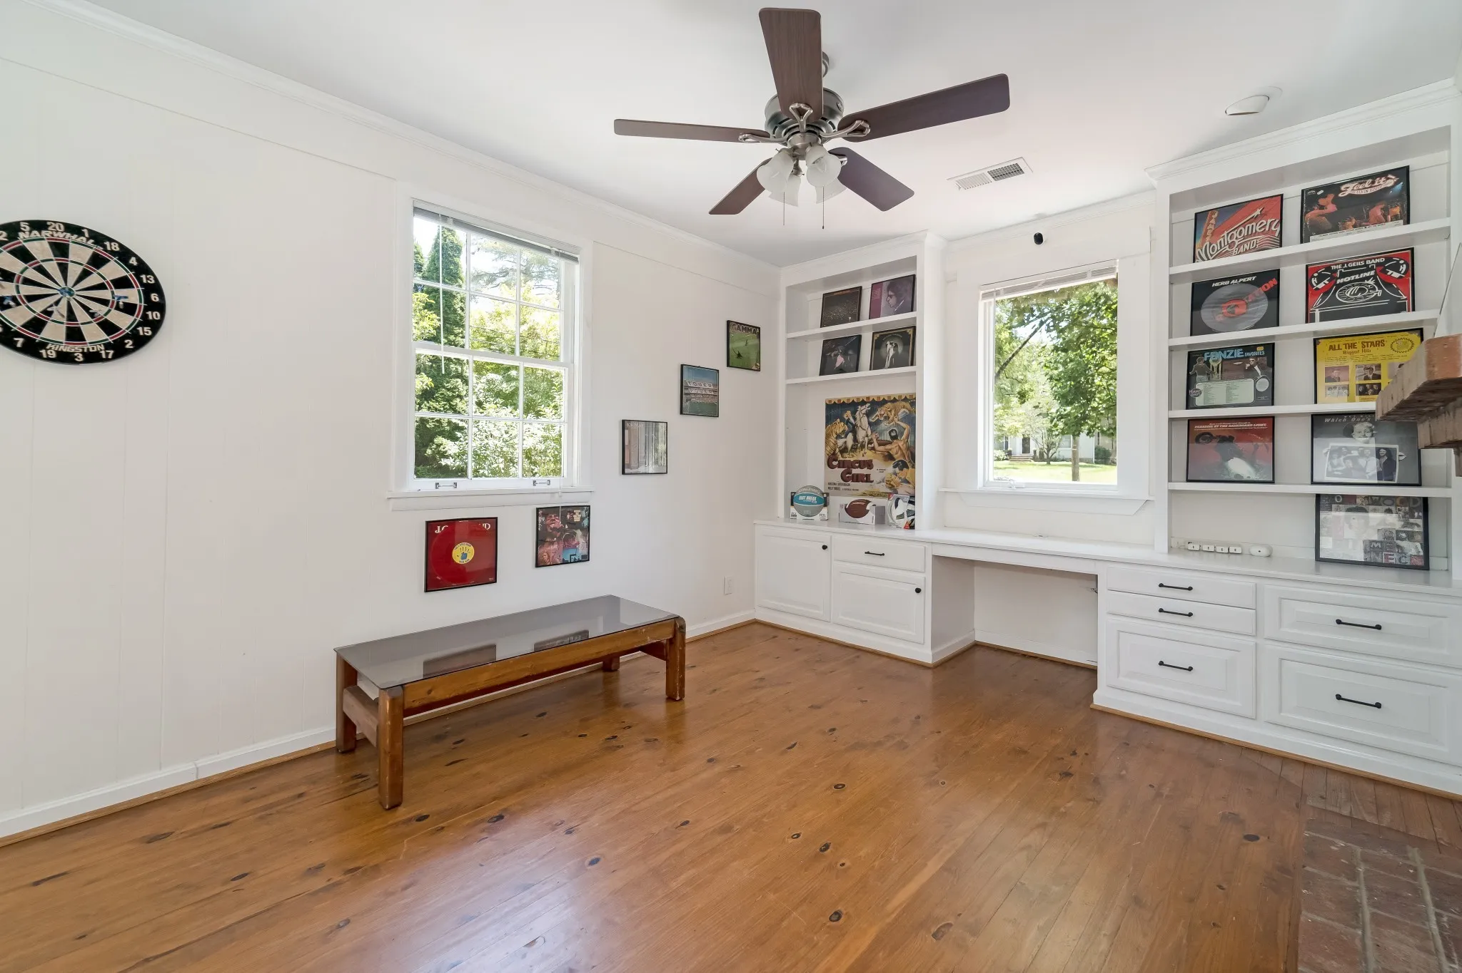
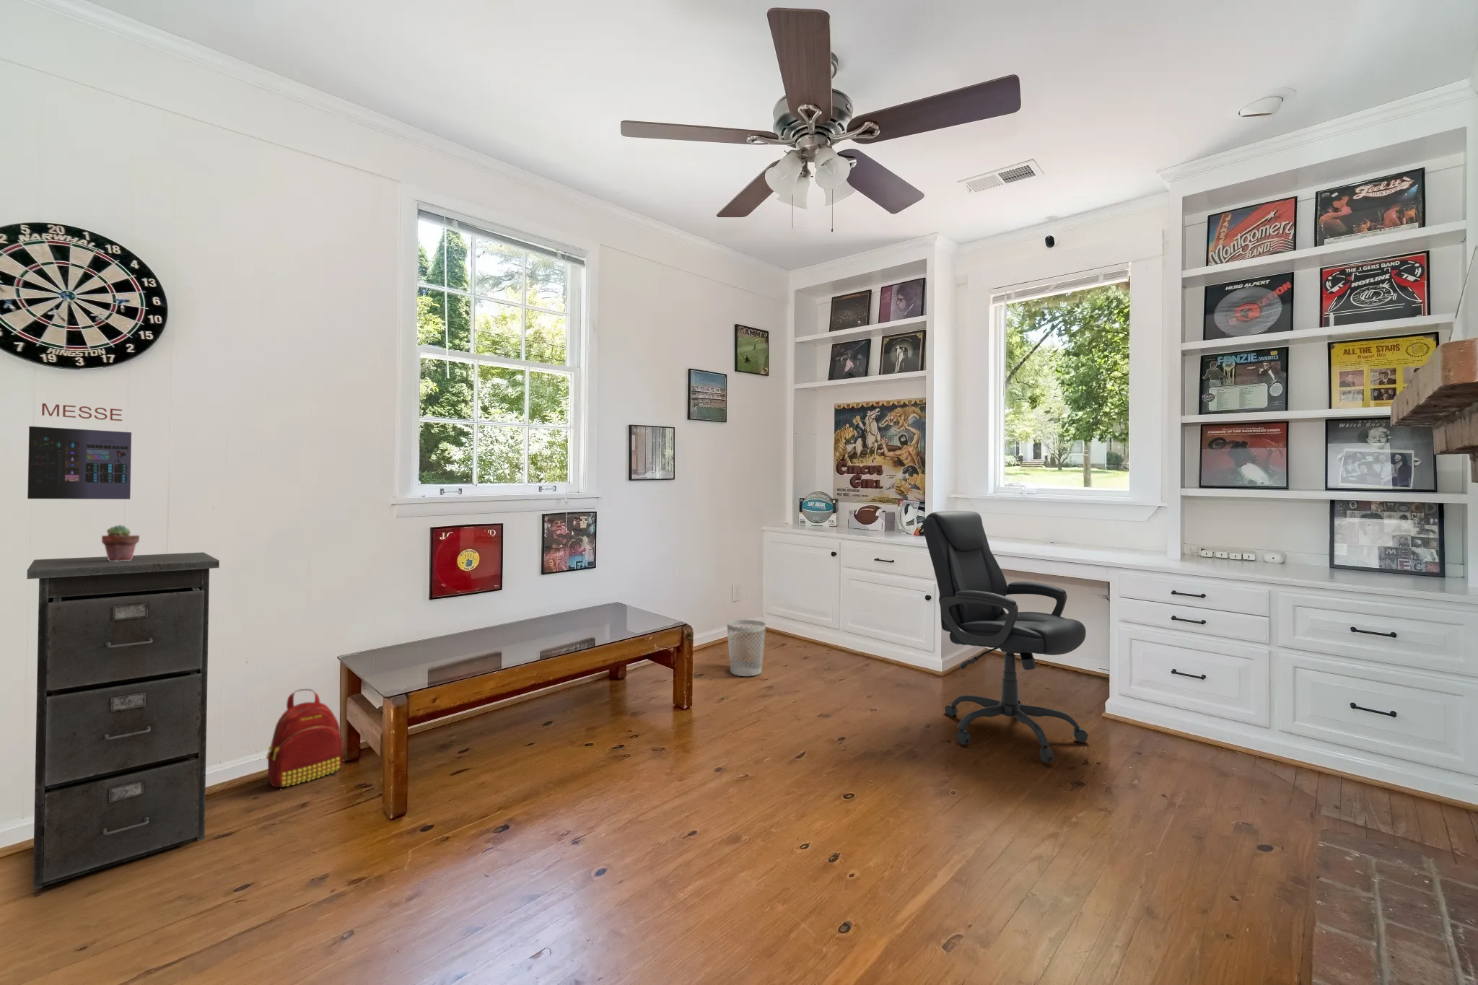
+ backpack [266,688,344,789]
+ album cover [26,402,132,500]
+ filing cabinet [26,551,220,890]
+ wastebasket [726,619,766,677]
+ potted succulent [101,524,140,562]
+ chair [922,510,1089,763]
